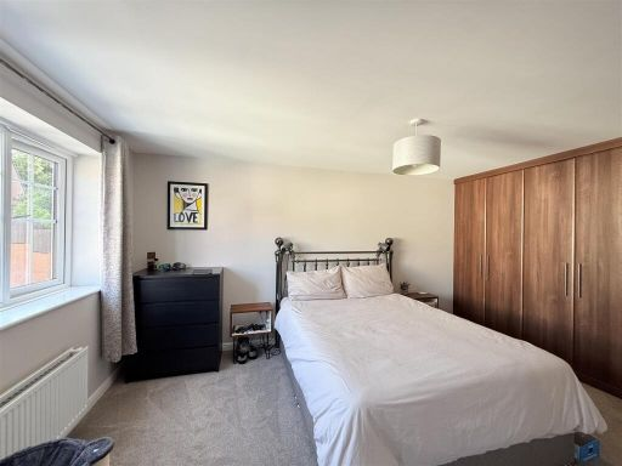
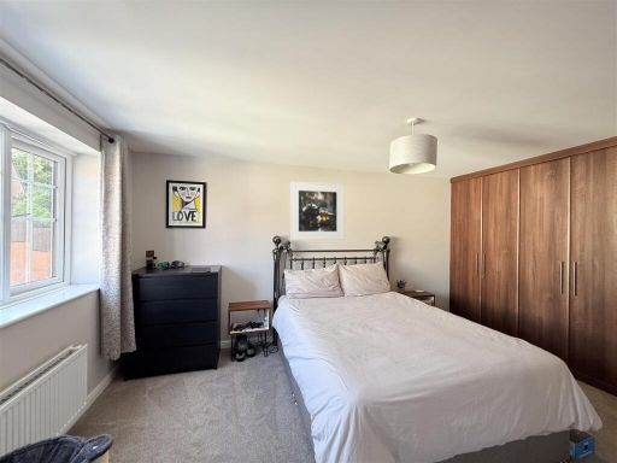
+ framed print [289,181,346,241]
